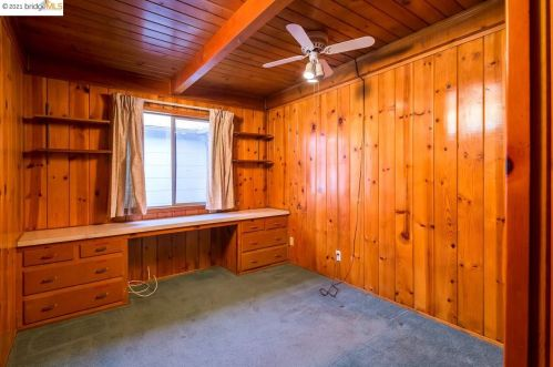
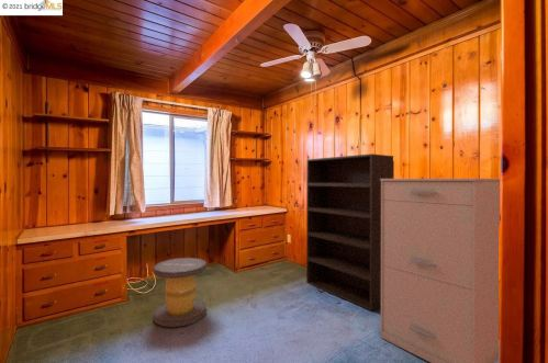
+ stool [153,257,206,328]
+ filing cabinet [380,178,501,363]
+ bookshelf [305,152,395,311]
